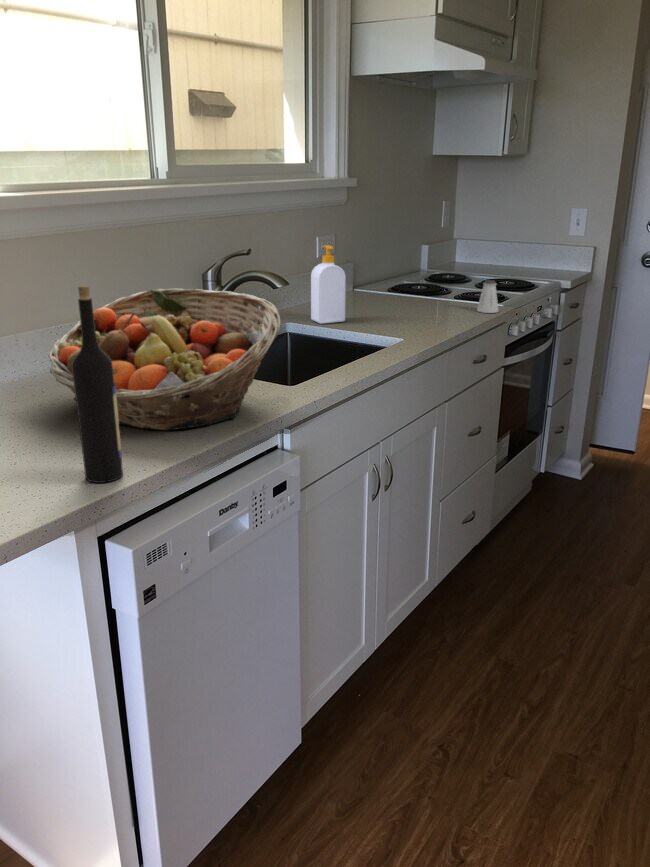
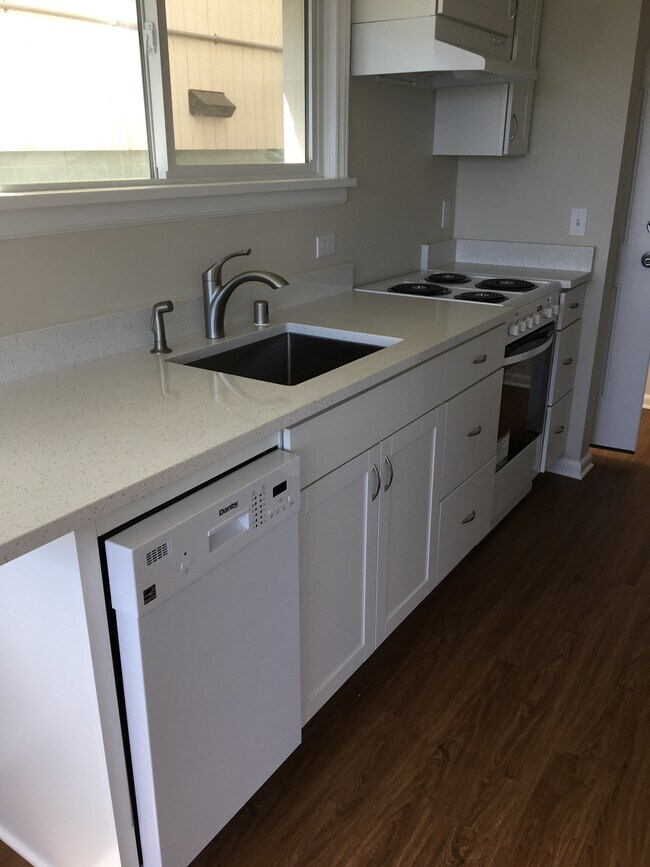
- wine bottle [72,285,124,484]
- fruit basket [47,288,282,431]
- soap bottle [310,244,347,325]
- saltshaker [476,279,500,314]
